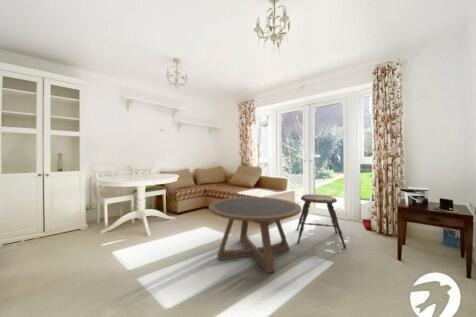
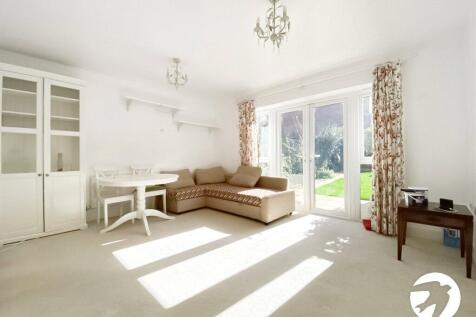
- coffee table [208,196,302,274]
- stool [296,193,347,249]
